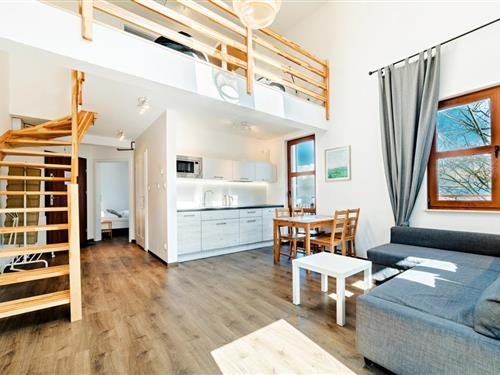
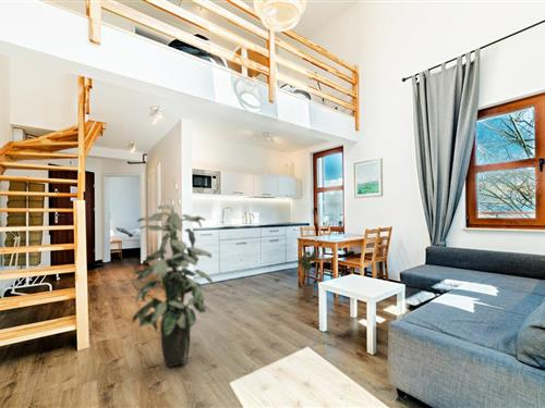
+ potted plant [296,249,322,300]
+ indoor plant [131,203,214,368]
